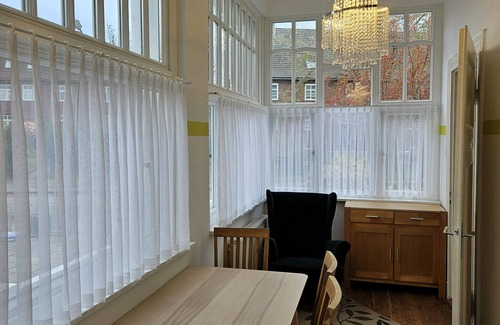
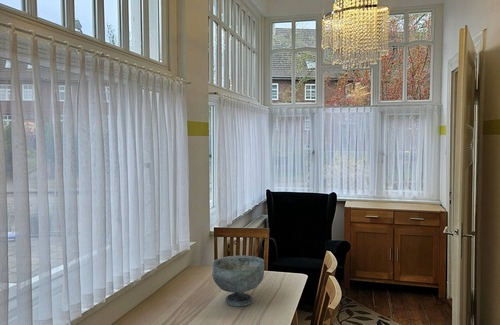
+ decorative bowl [211,255,265,307]
